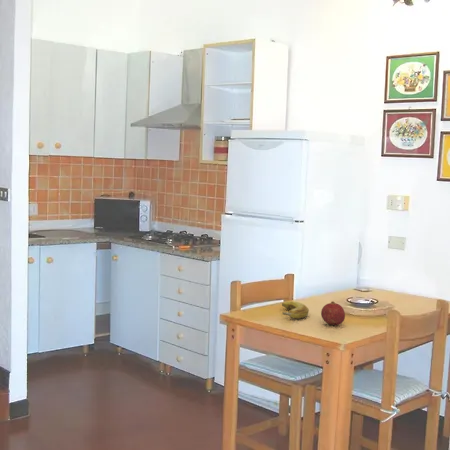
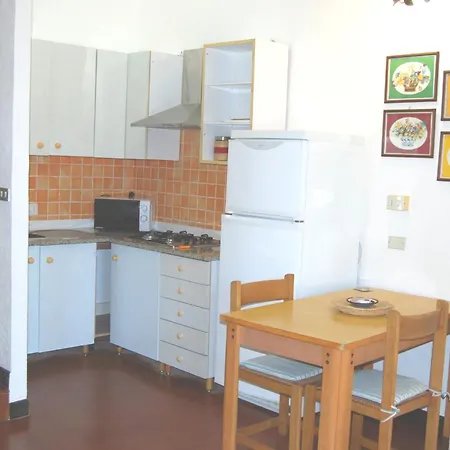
- fruit [320,300,346,326]
- banana [281,300,310,320]
